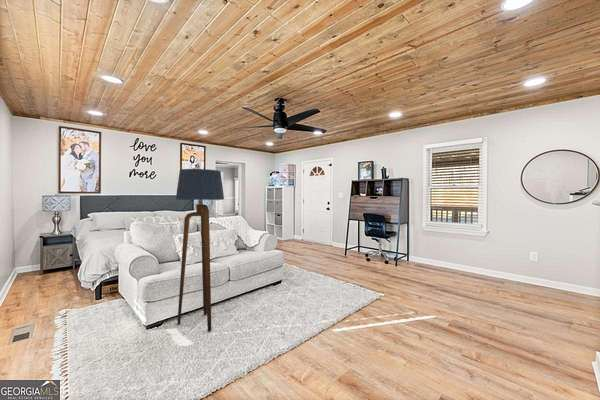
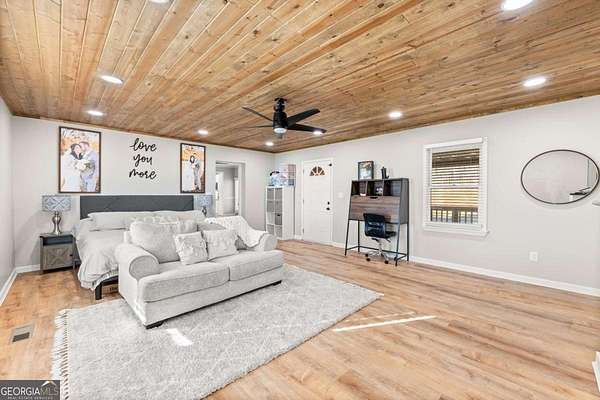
- floor lamp [175,168,225,332]
